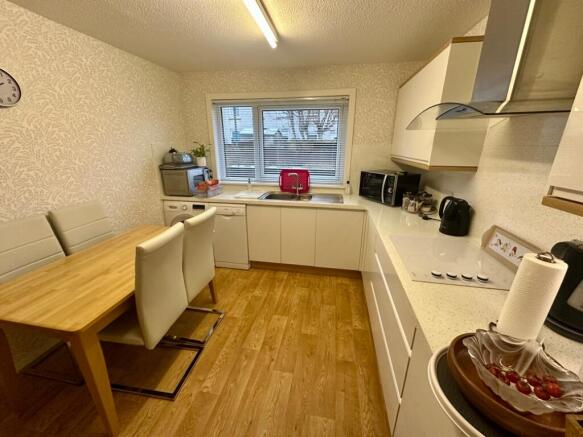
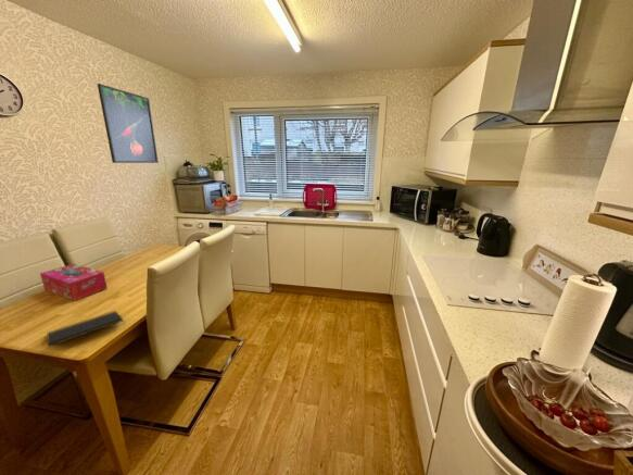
+ notepad [46,310,127,348]
+ tissue box [39,263,109,302]
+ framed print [97,83,160,164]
